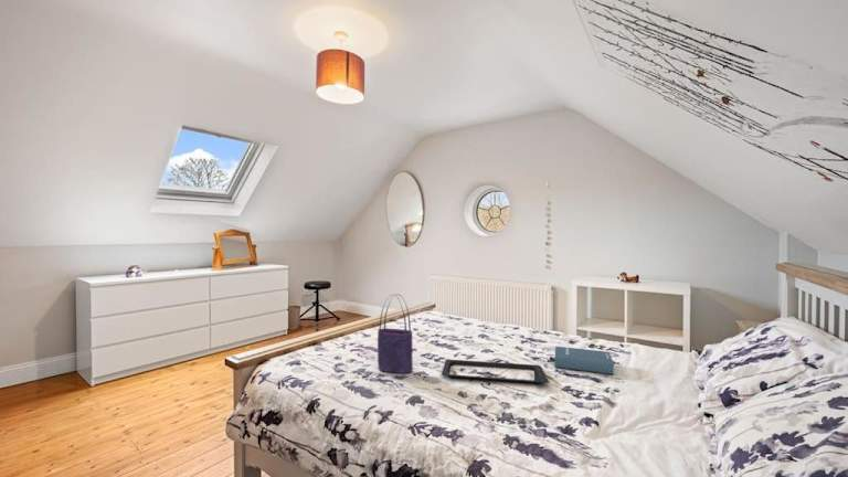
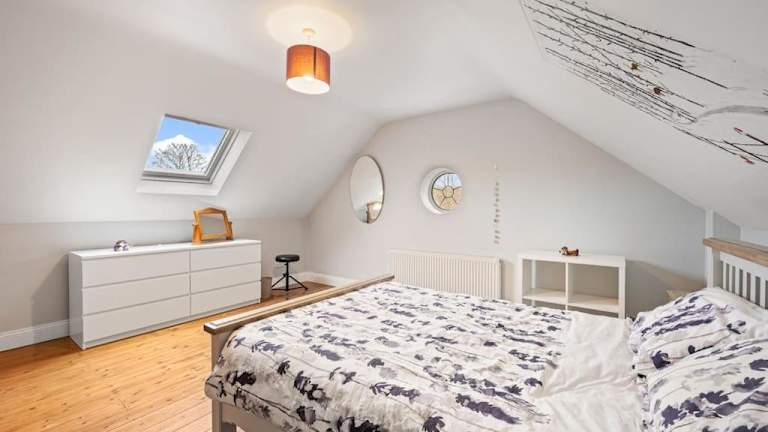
- serving tray [441,359,549,385]
- hardback book [554,346,615,375]
- tote bag [377,293,414,374]
